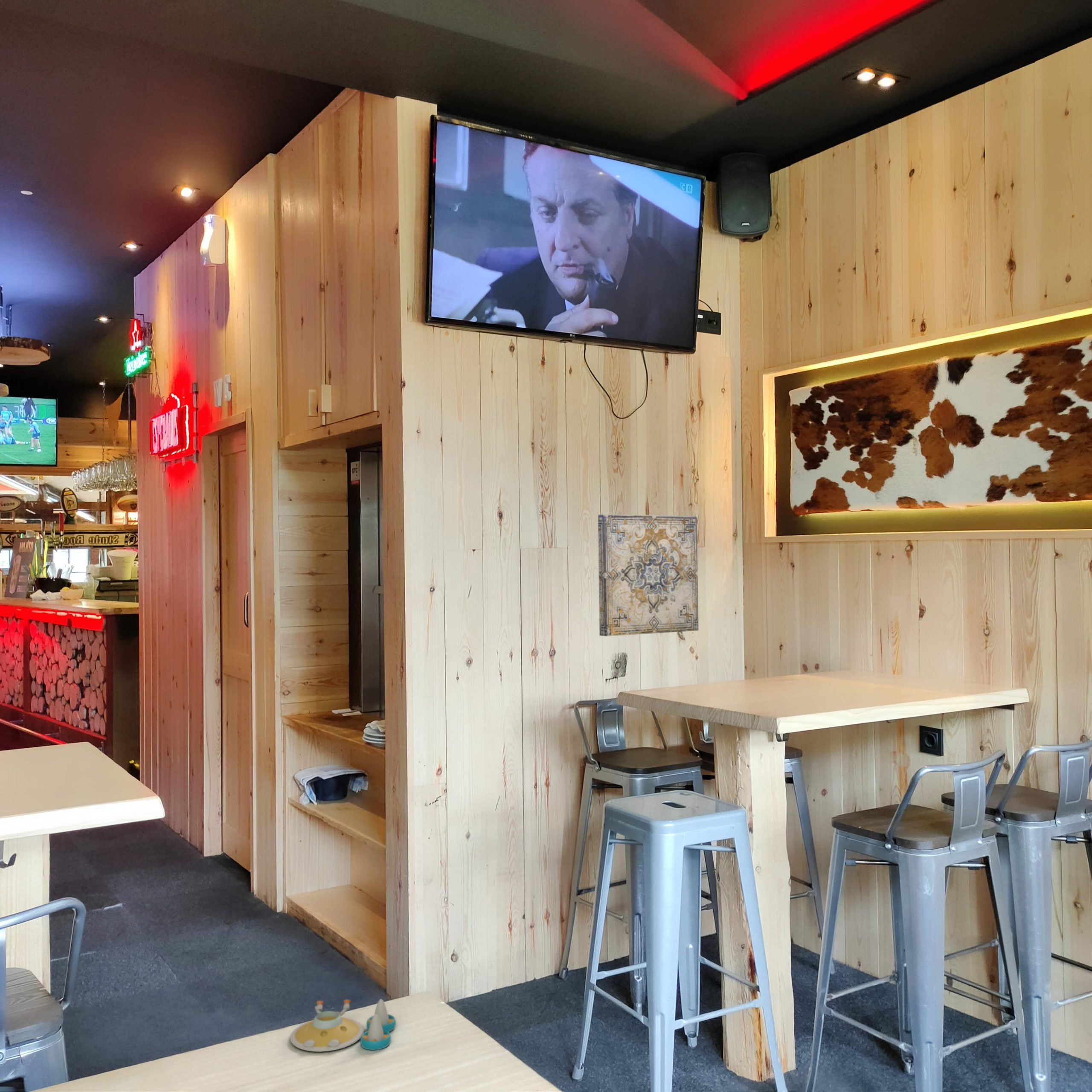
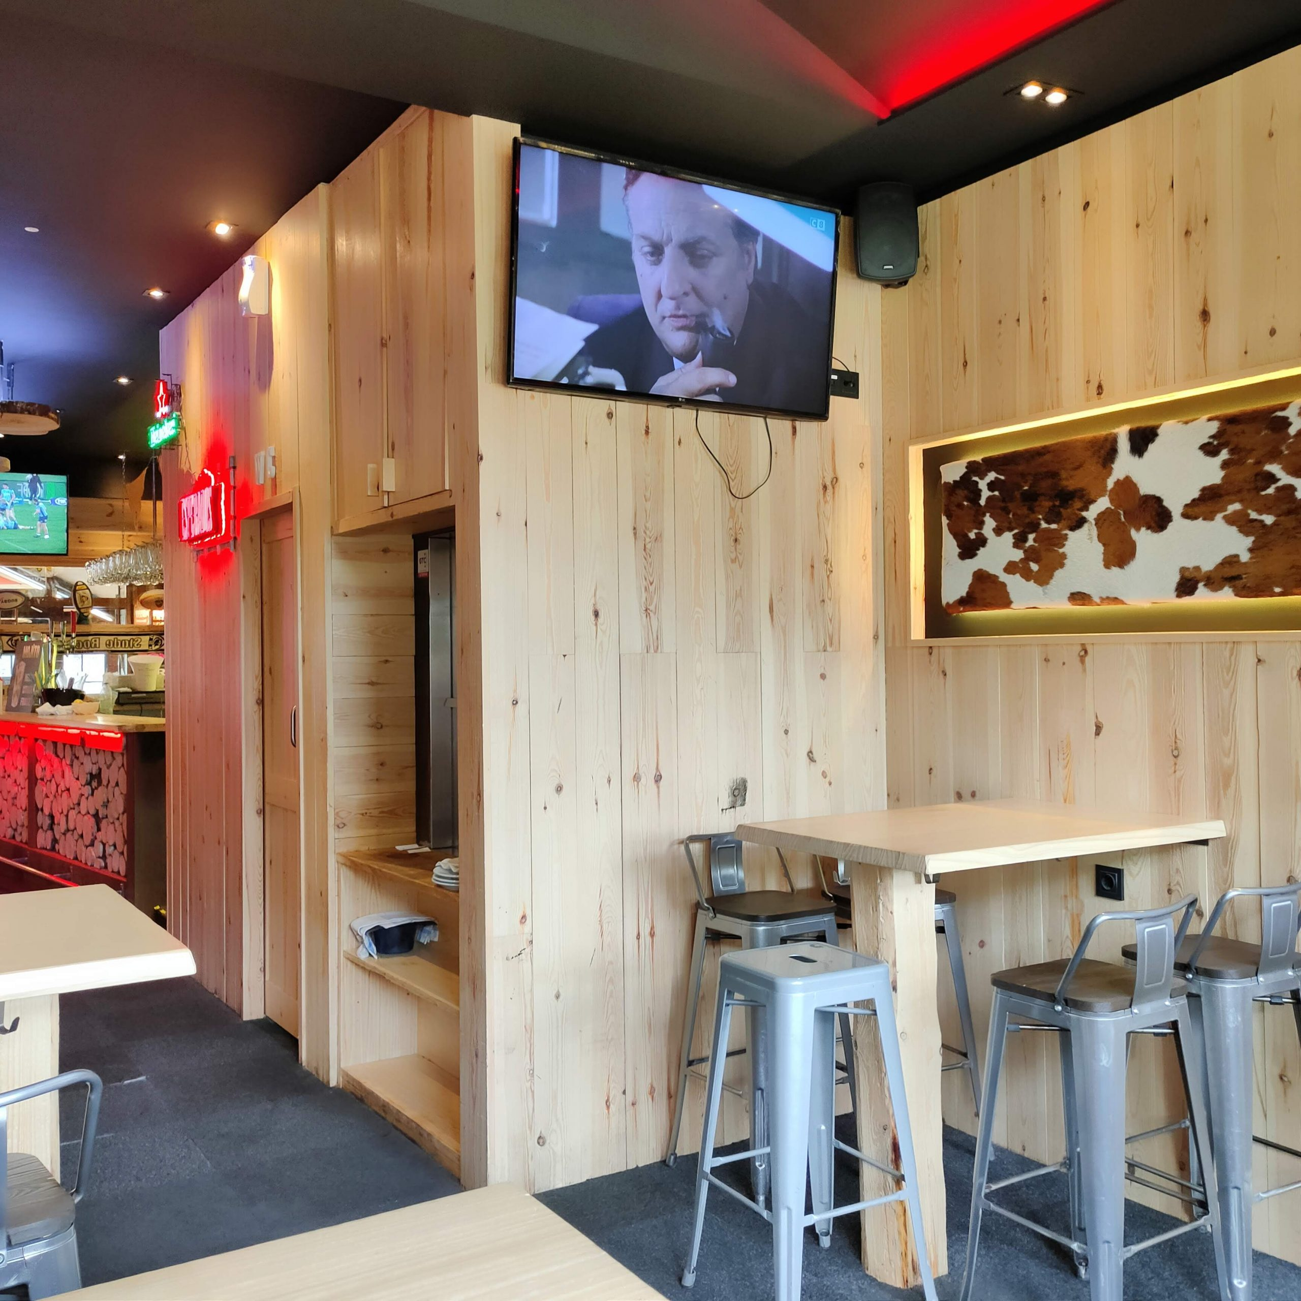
- wall art [598,514,699,637]
- salt and pepper shaker set [290,999,396,1052]
